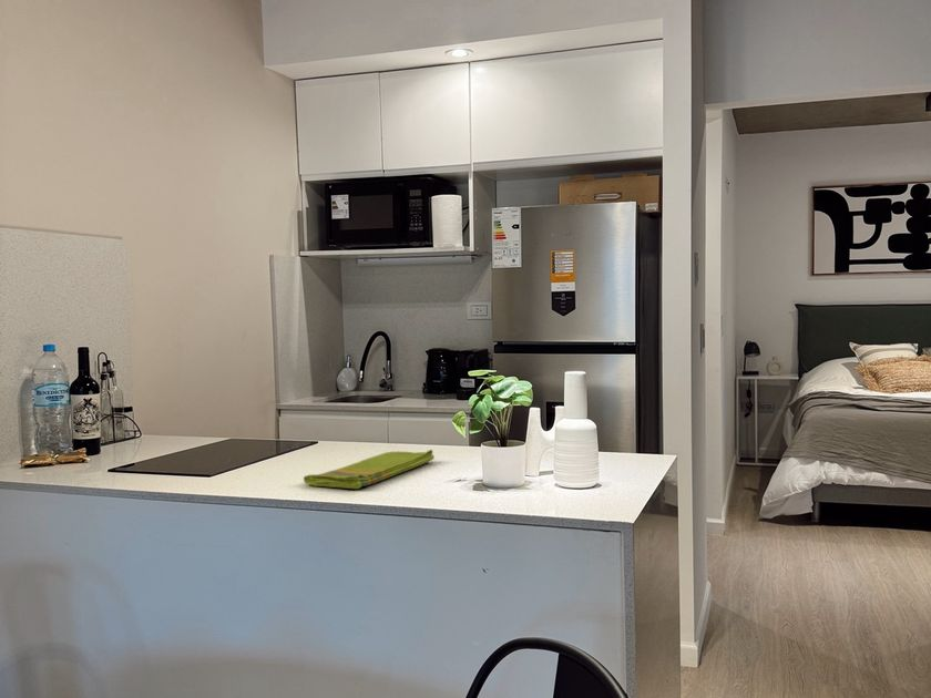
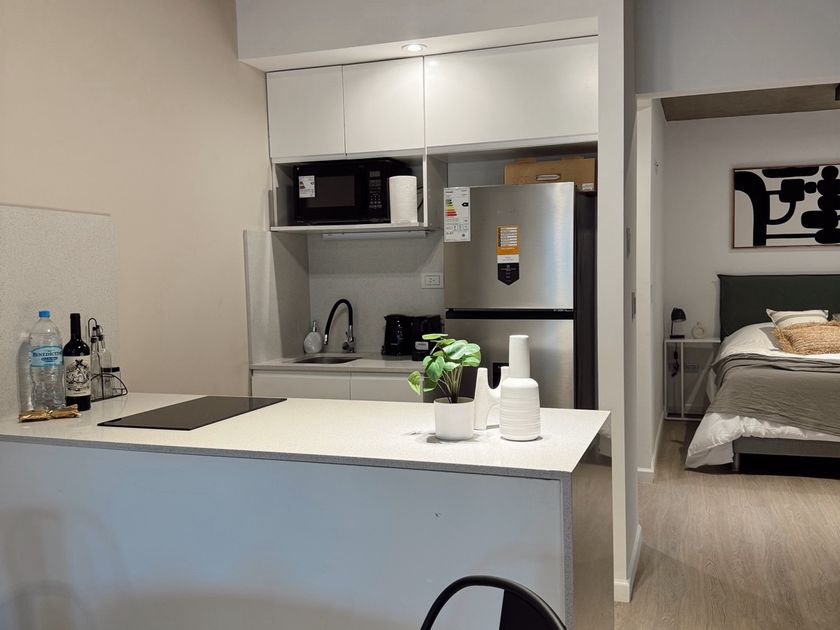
- dish towel [303,449,436,490]
